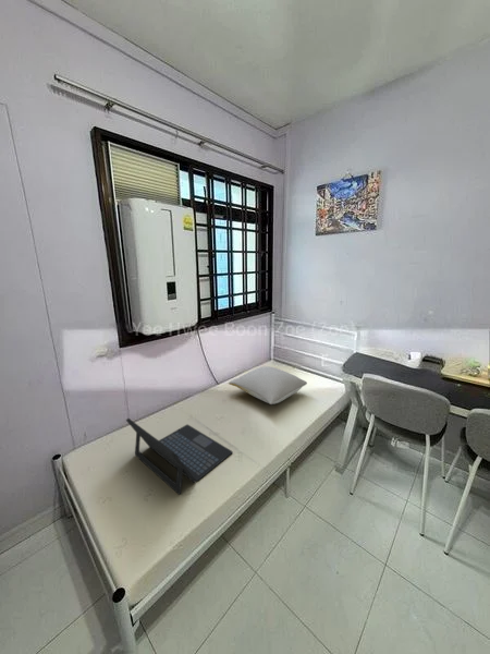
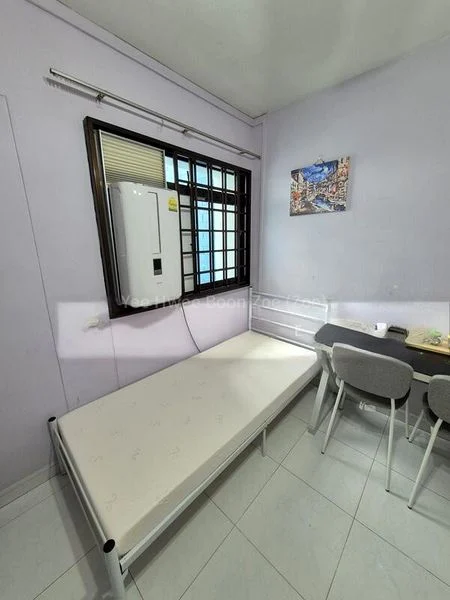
- laptop [125,417,234,496]
- pillow [228,365,308,405]
